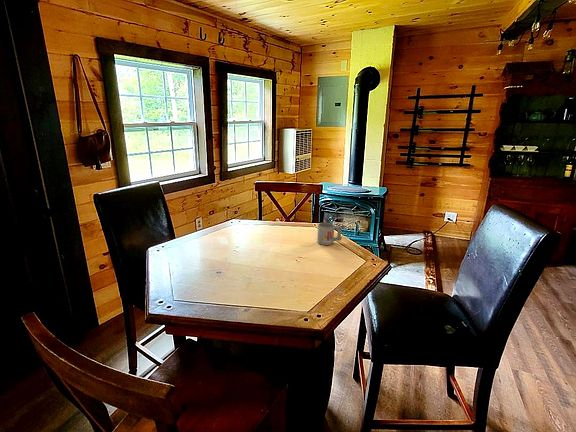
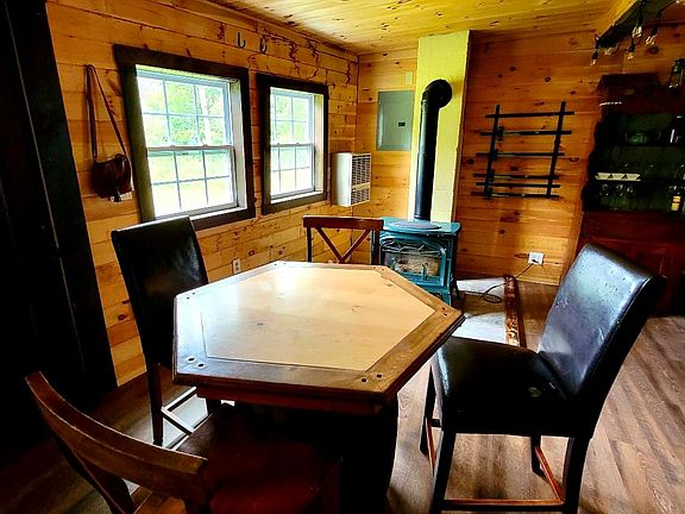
- mug [316,222,343,246]
